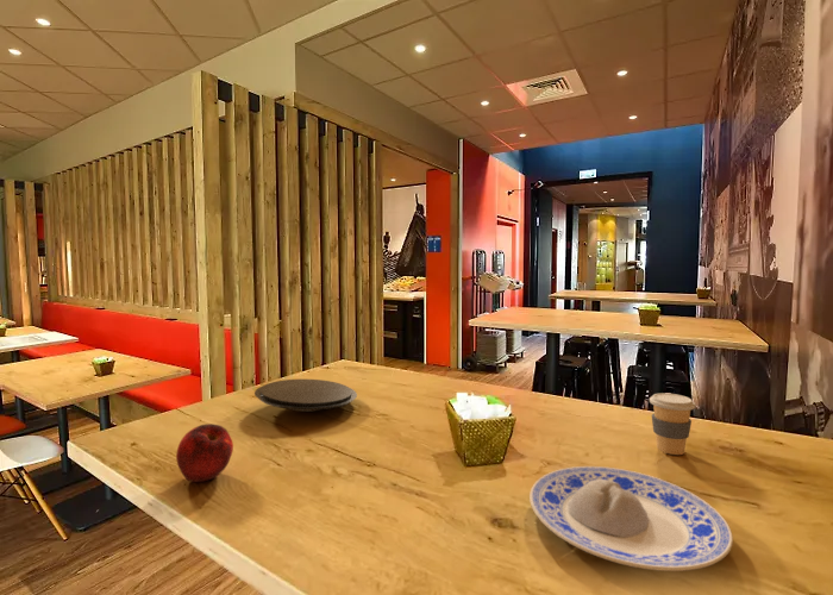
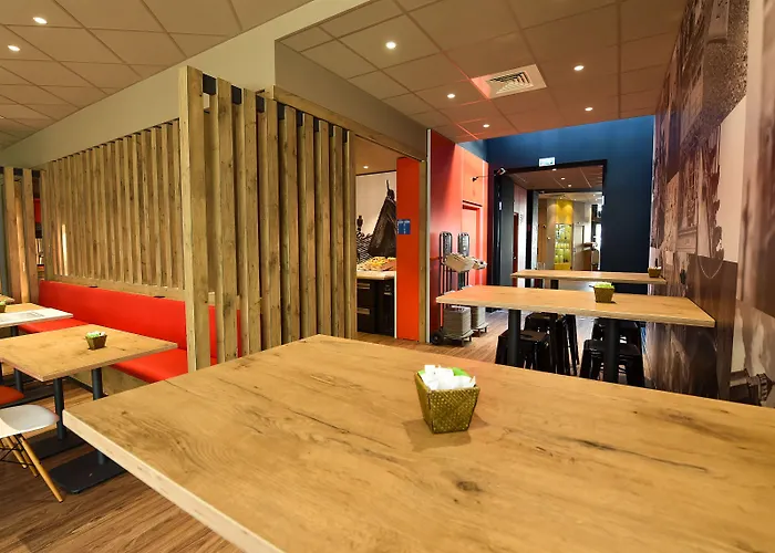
- apple [175,422,234,483]
- plate [253,378,358,412]
- coffee cup [649,392,696,456]
- plate [528,465,734,572]
